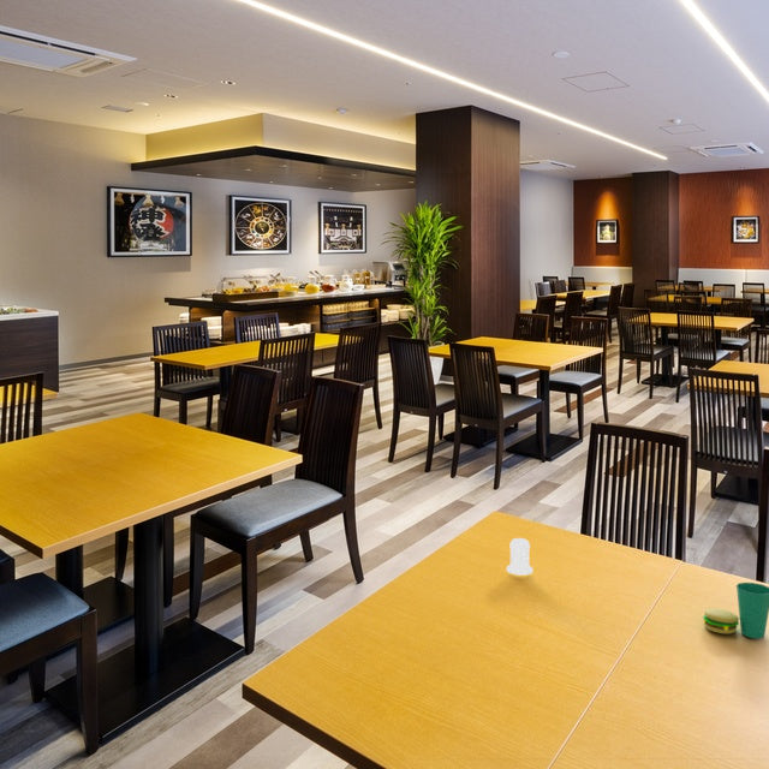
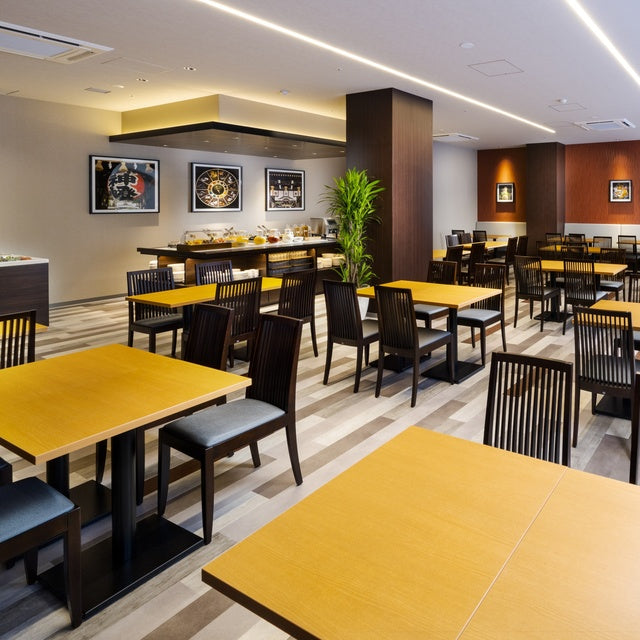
- salt shaker [506,537,533,577]
- cup [702,582,769,639]
